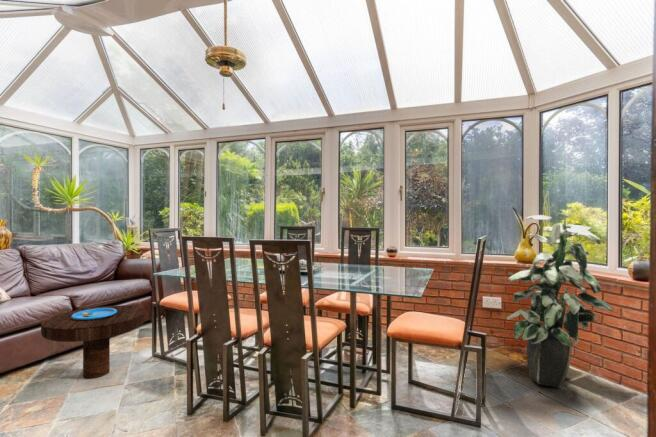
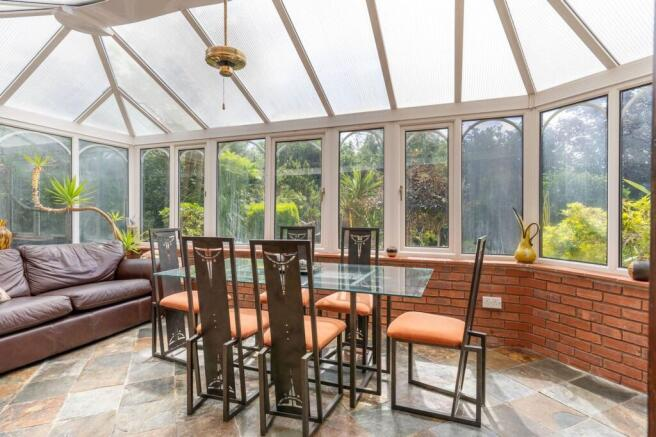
- indoor plant [506,214,614,389]
- side table [40,305,146,379]
